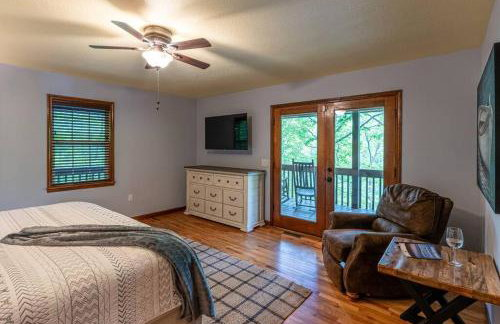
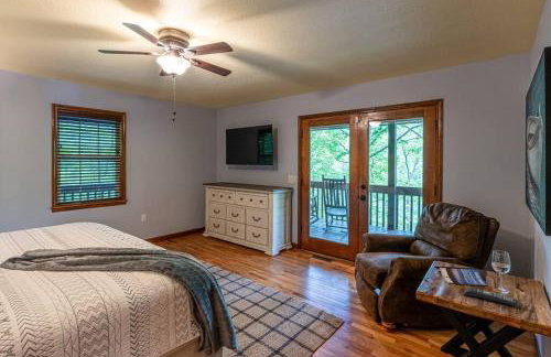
+ remote control [463,286,519,307]
